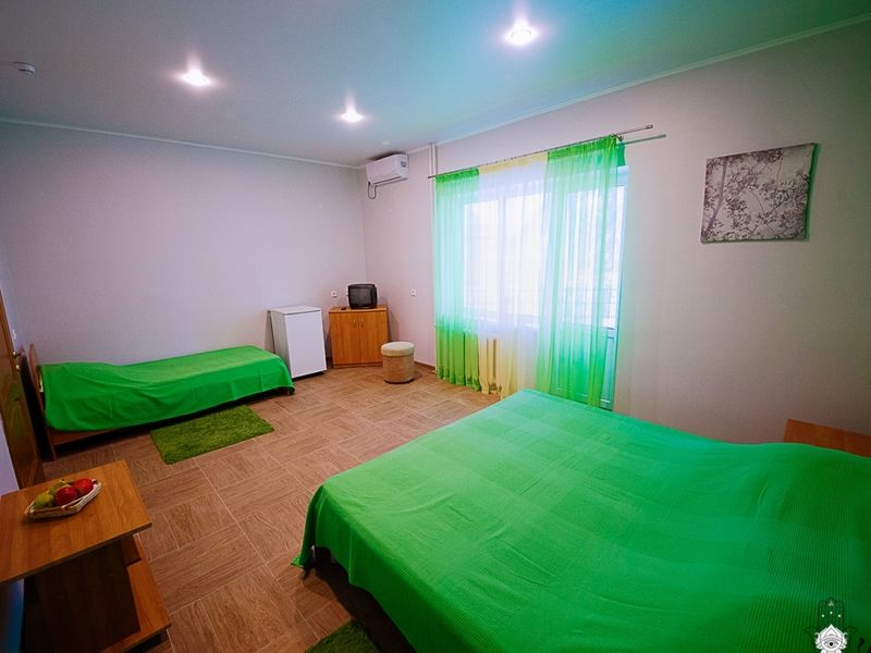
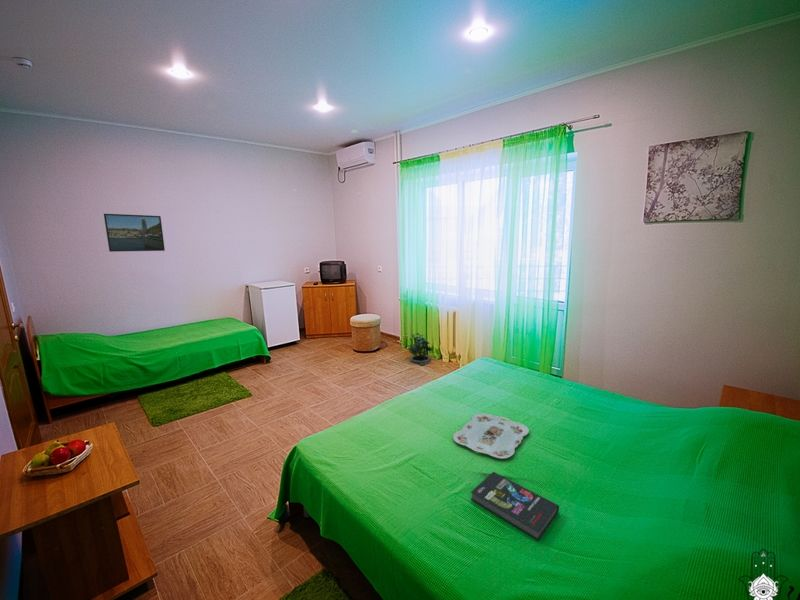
+ serving tray [452,413,530,460]
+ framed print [103,213,166,253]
+ potted plant [406,332,432,366]
+ book [470,471,560,541]
